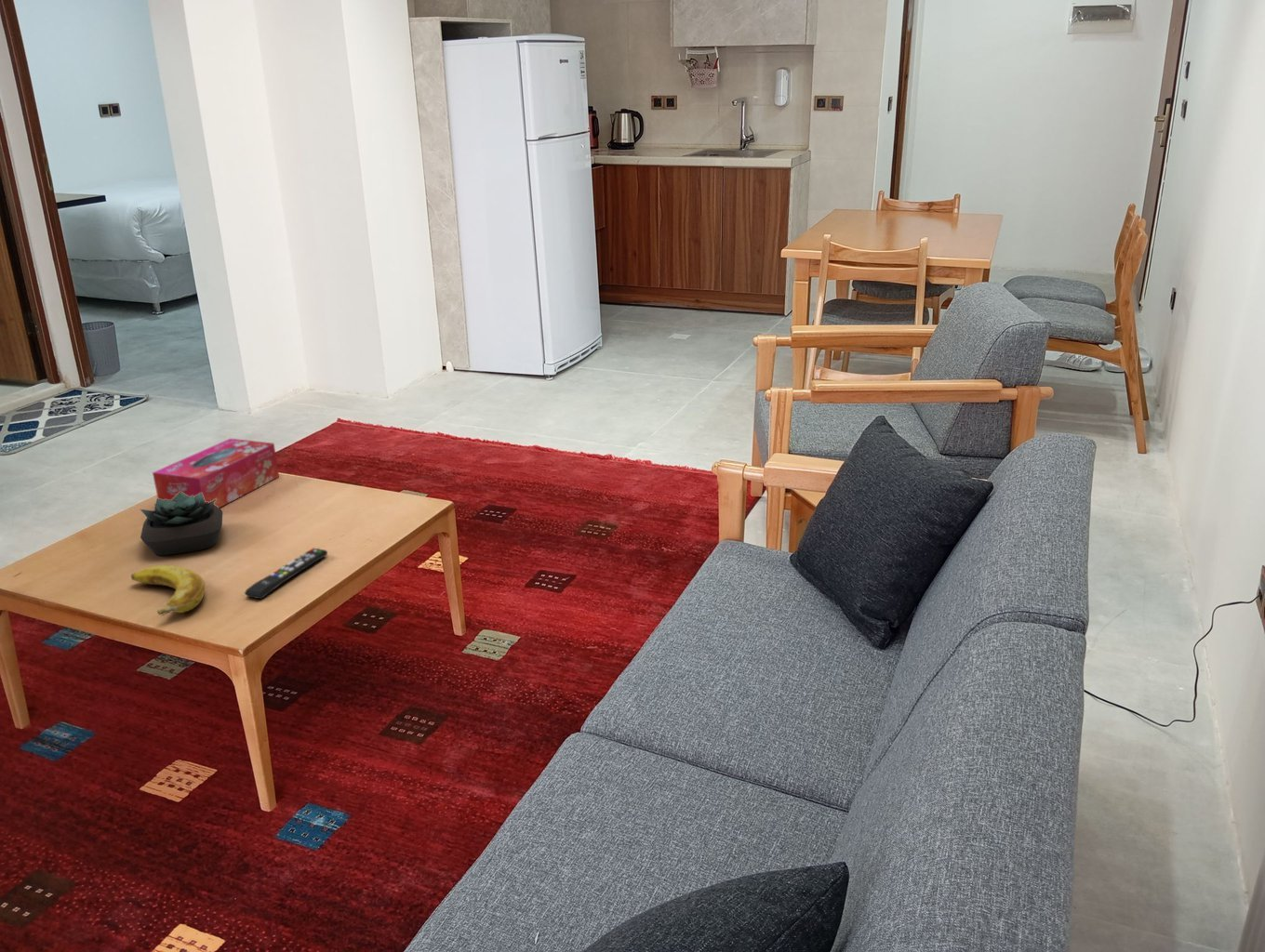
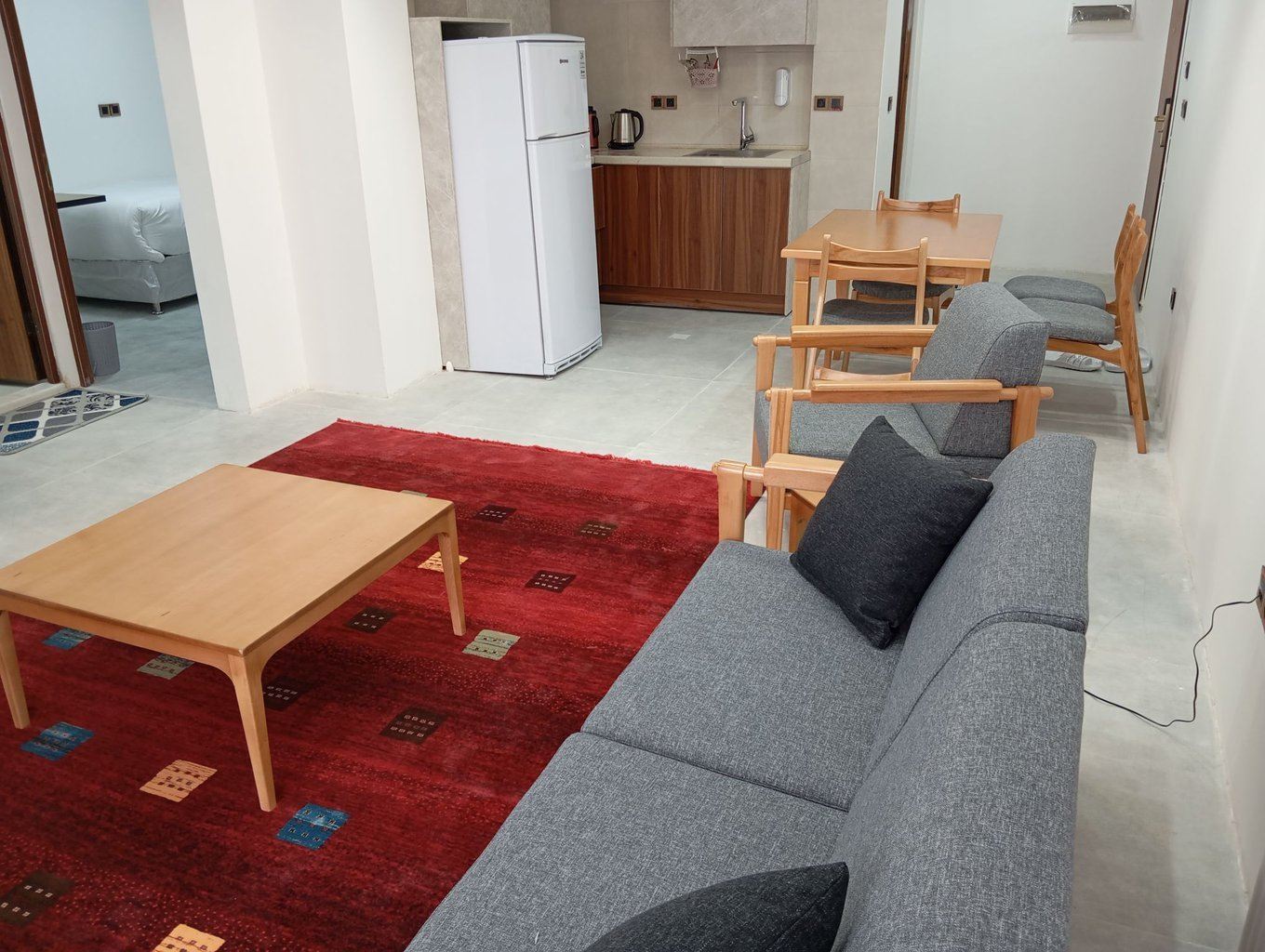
- banana [130,564,206,615]
- remote control [244,548,328,600]
- tissue box [152,438,280,508]
- succulent plant [140,492,223,557]
